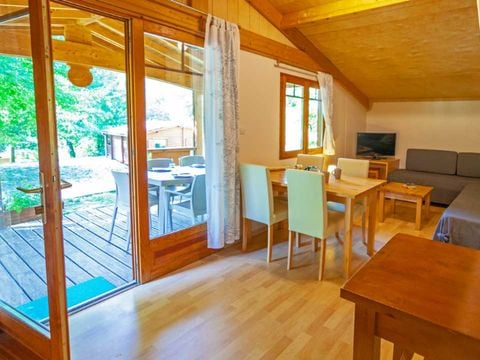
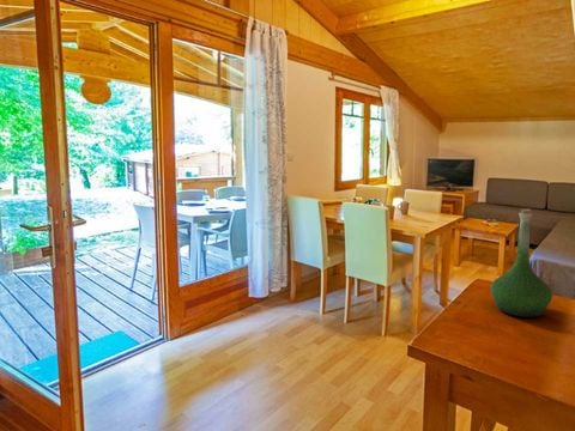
+ vase [490,208,553,318]
